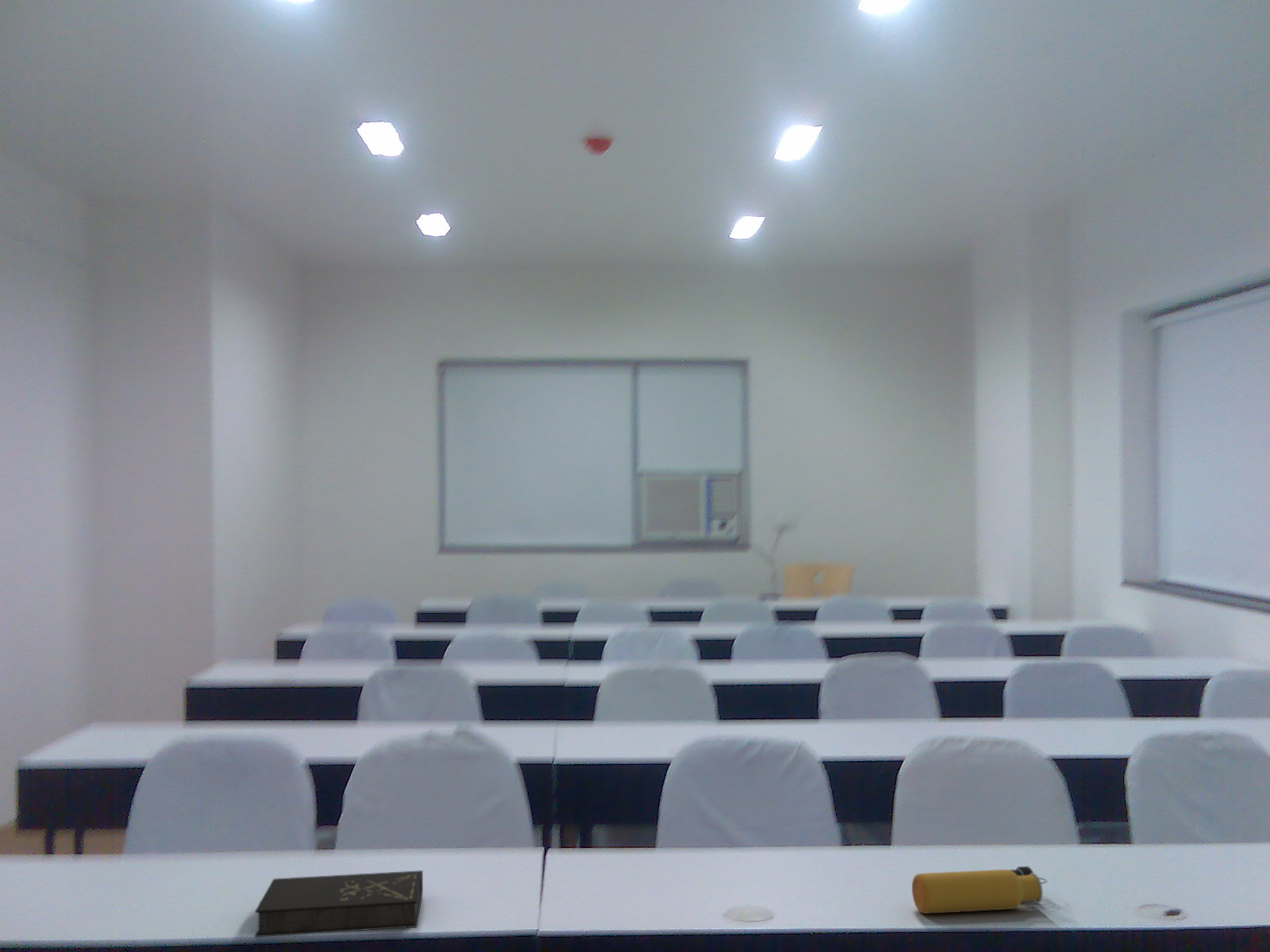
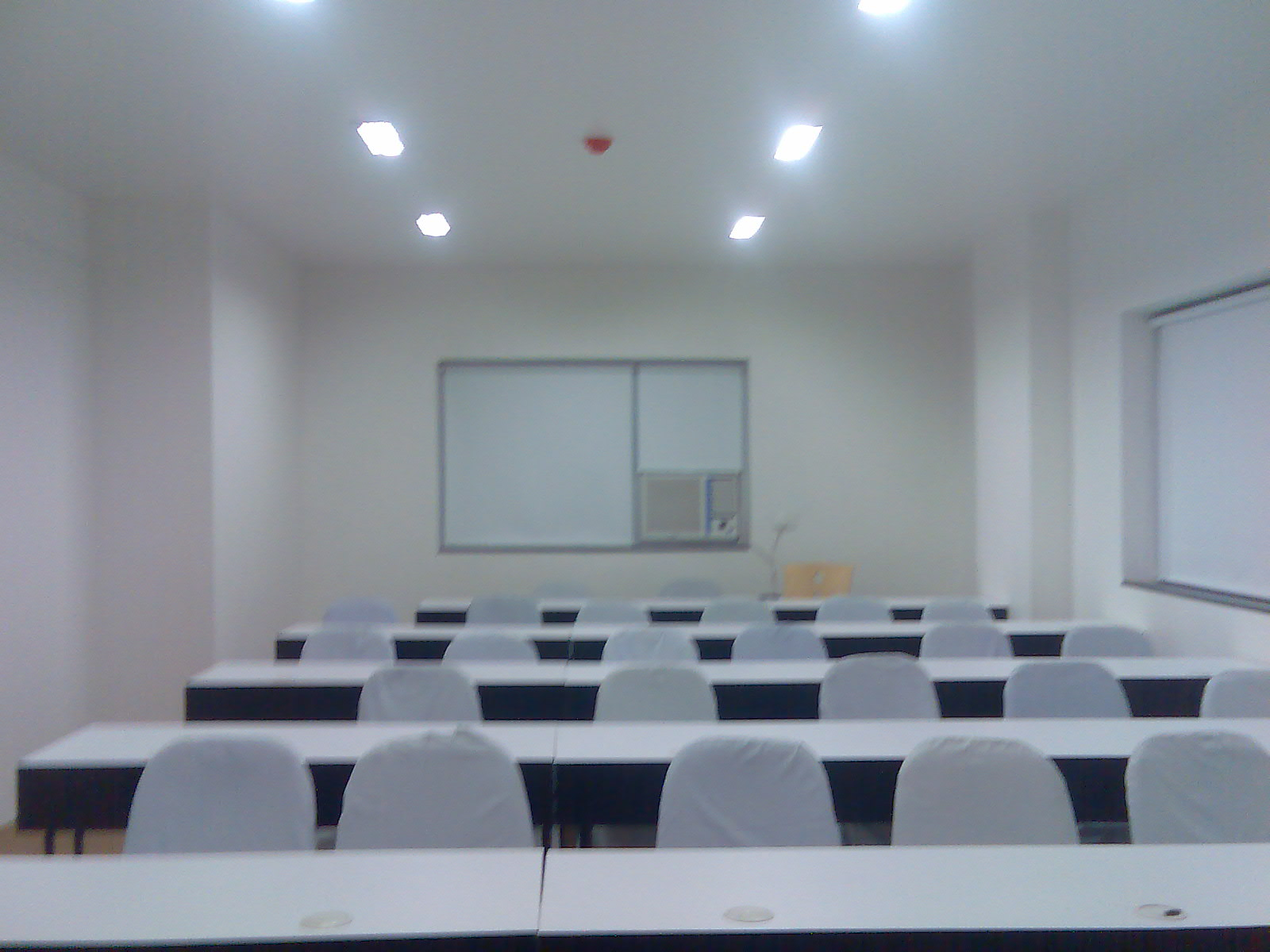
- notebook [254,869,424,938]
- water bottle [911,866,1048,915]
